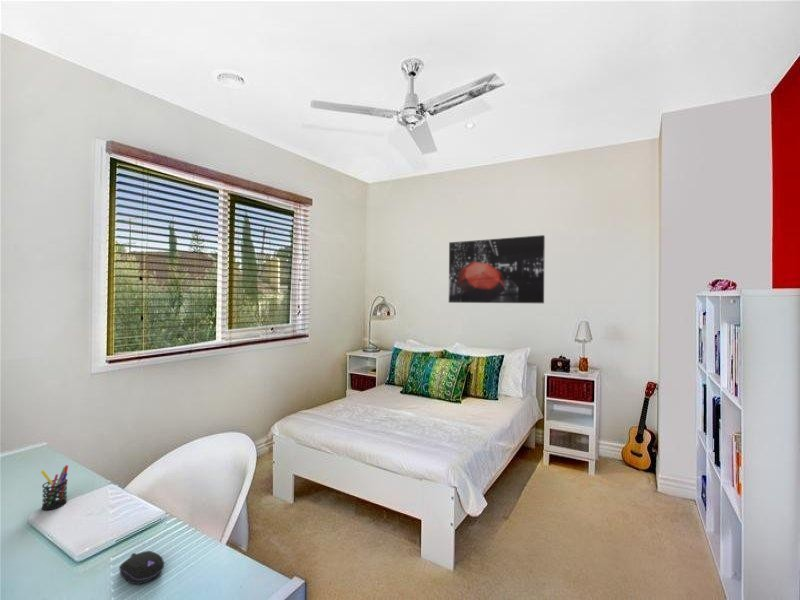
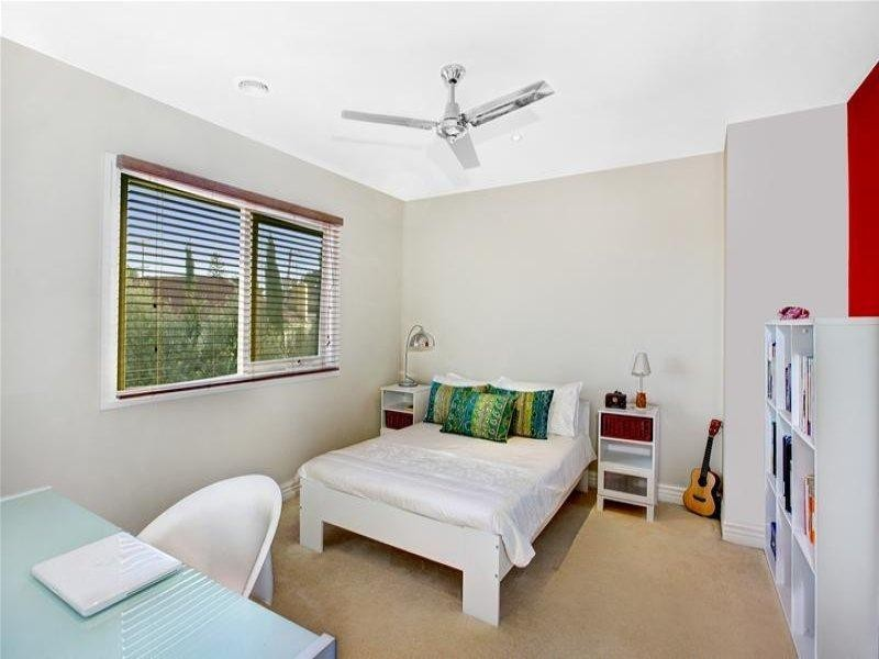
- computer mouse [118,550,165,585]
- pen holder [40,464,69,511]
- wall art [448,234,546,304]
